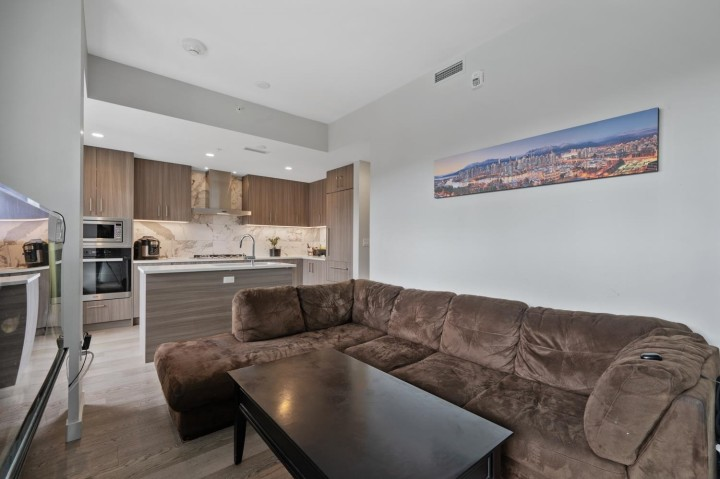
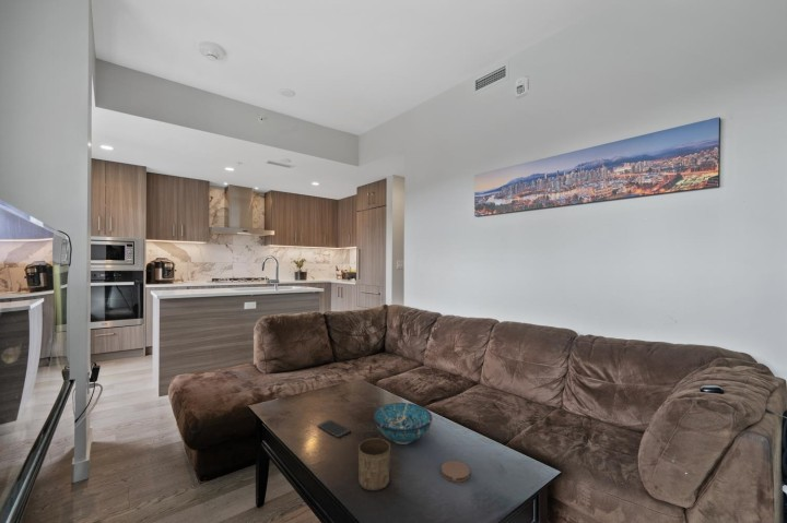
+ cup [357,437,391,492]
+ decorative bowl [373,402,433,445]
+ smartphone [316,418,352,439]
+ coaster [441,460,471,484]
